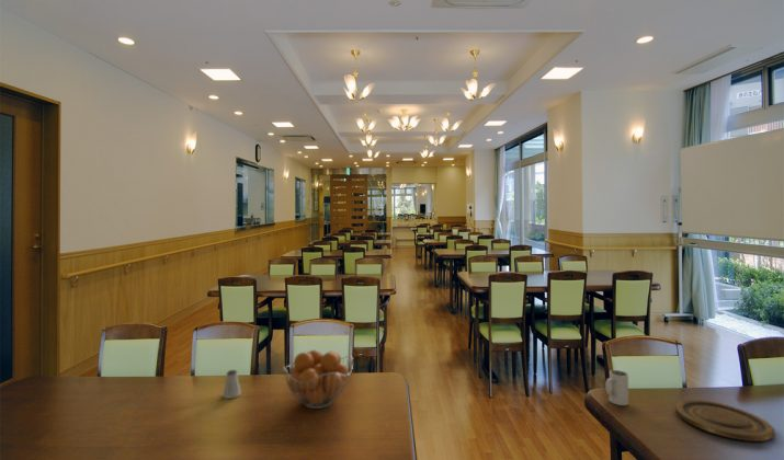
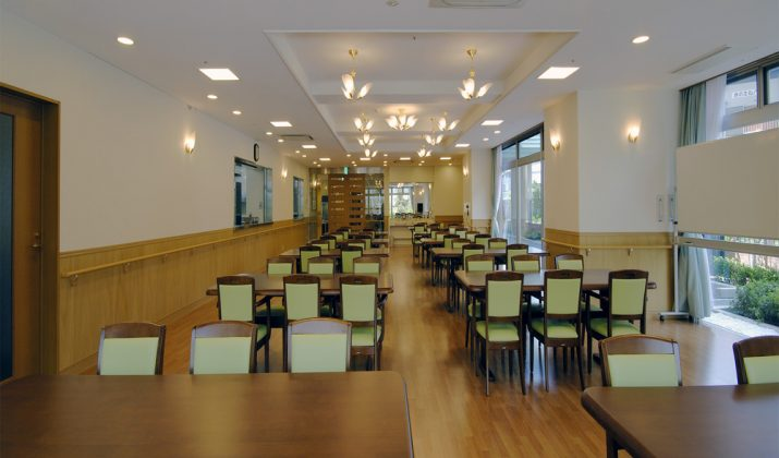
- mug [604,369,629,406]
- saltshaker [221,369,242,400]
- fruit basket [282,349,354,410]
- plate [674,399,775,442]
